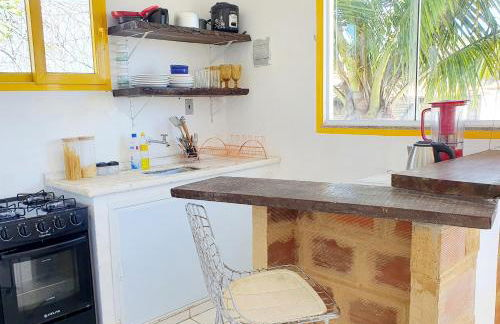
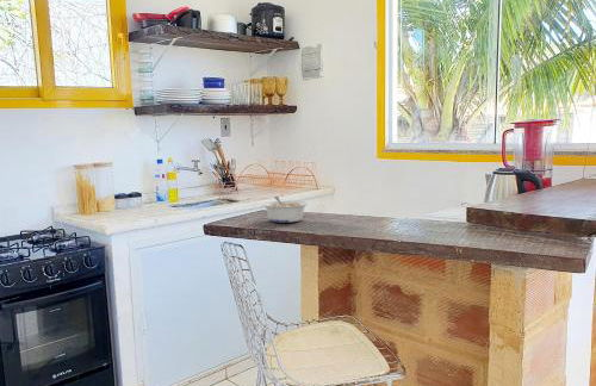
+ legume [261,195,309,224]
